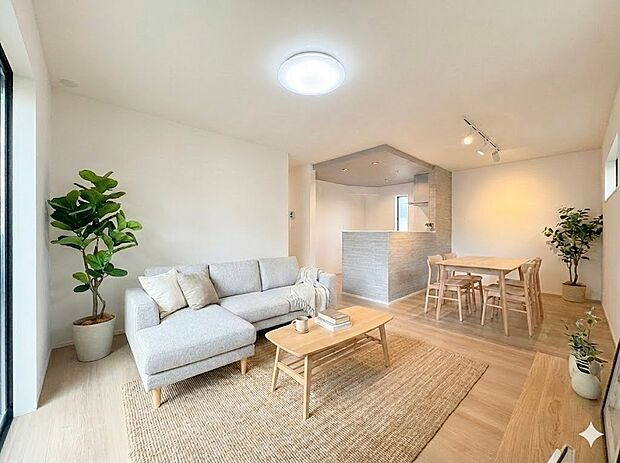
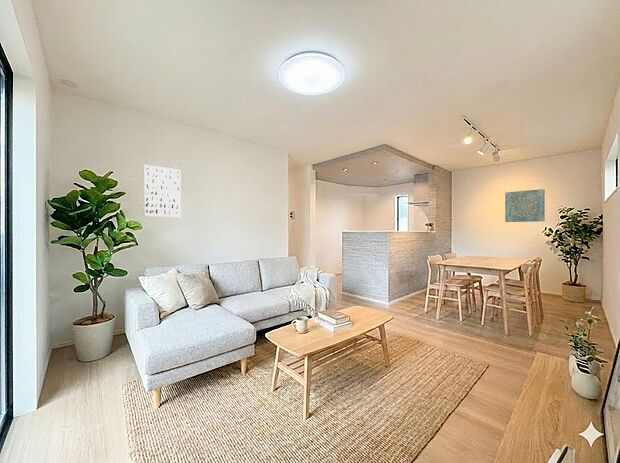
+ wall art [504,188,546,223]
+ wall art [143,164,182,218]
